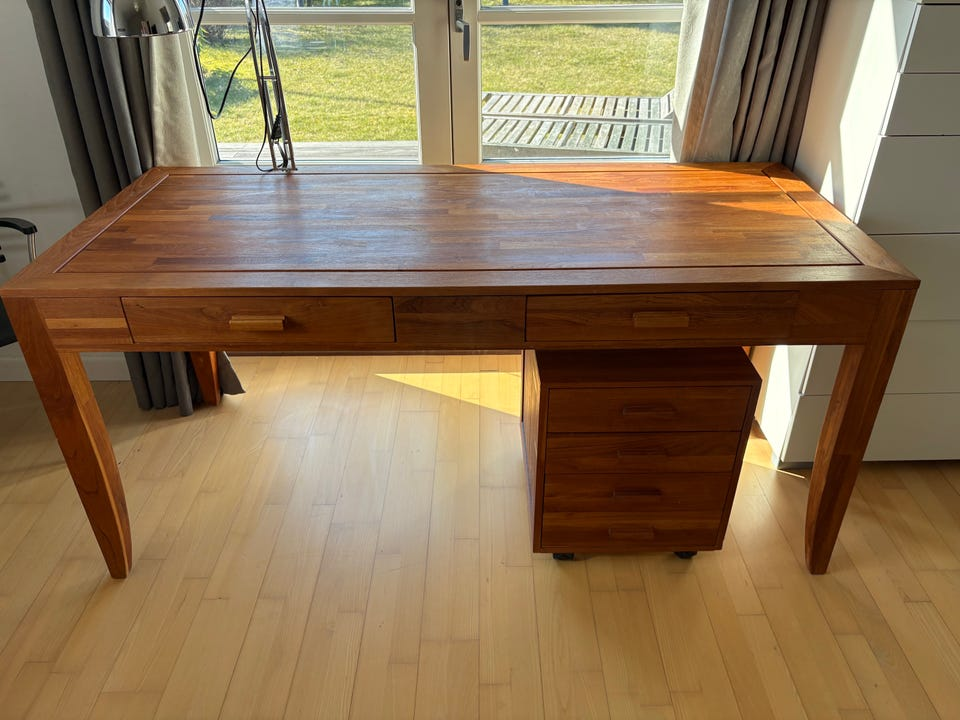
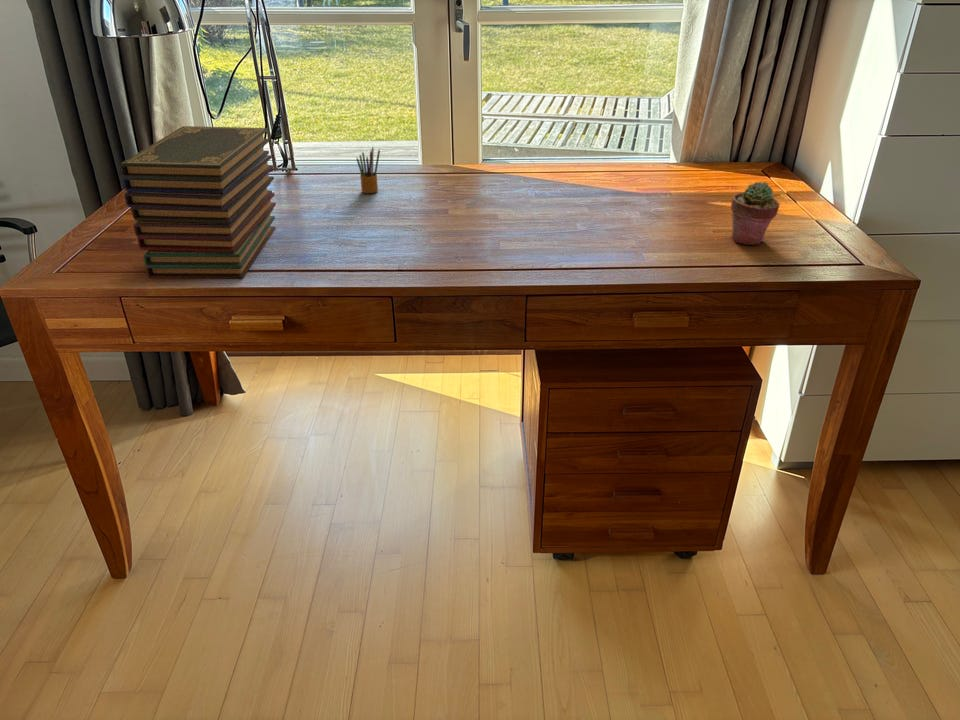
+ book stack [119,125,277,280]
+ pencil box [356,146,381,194]
+ potted succulent [730,181,781,246]
